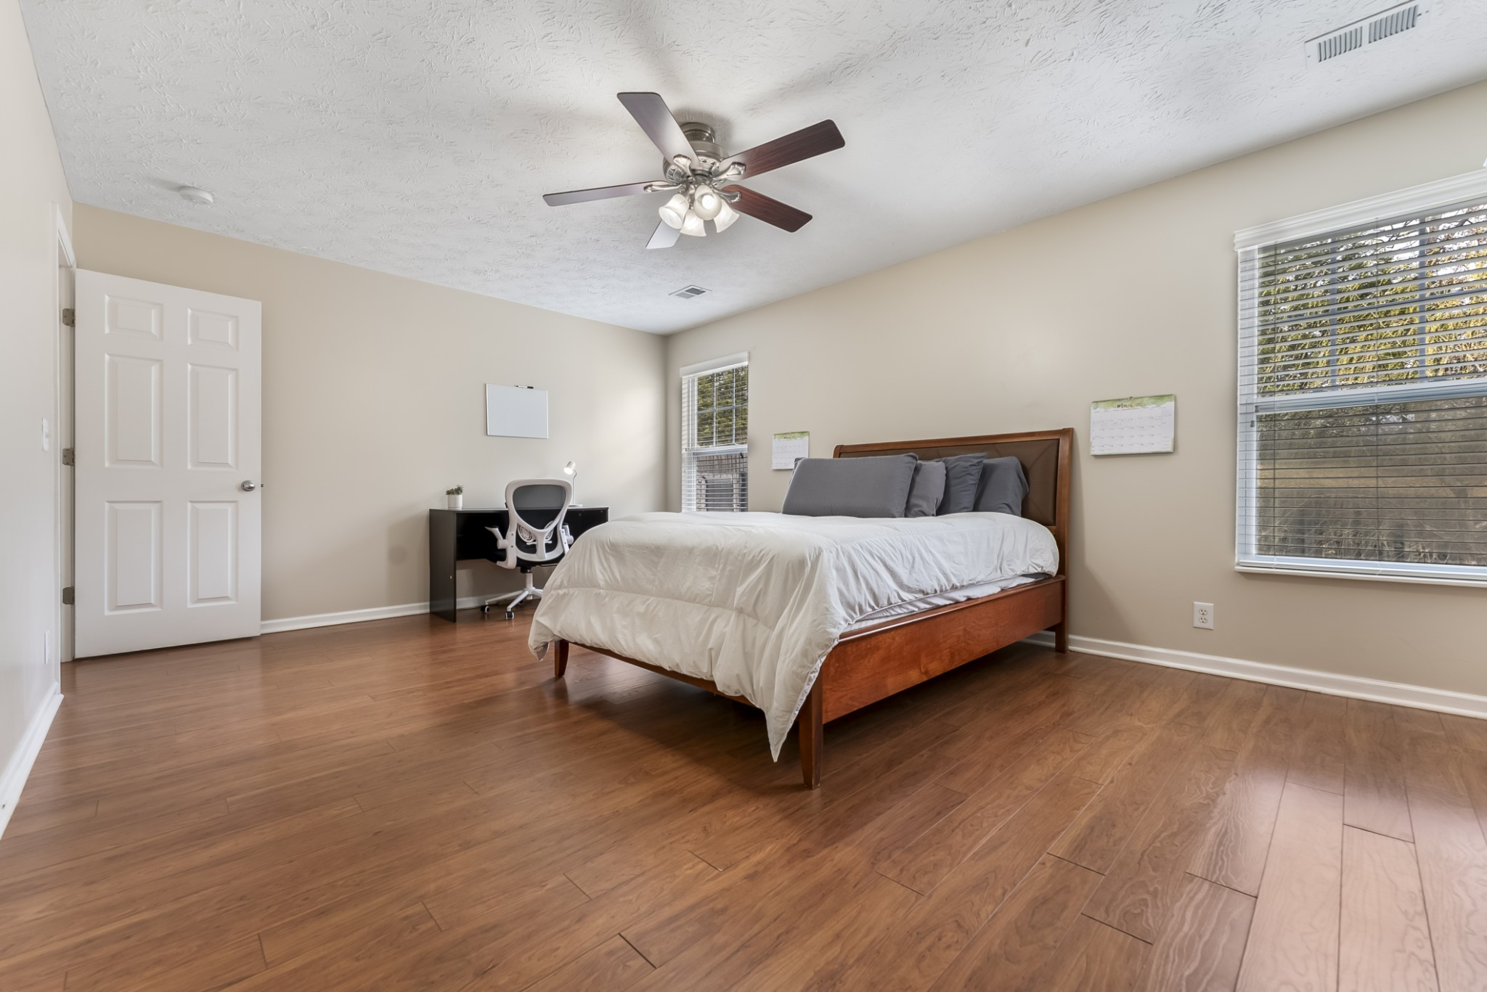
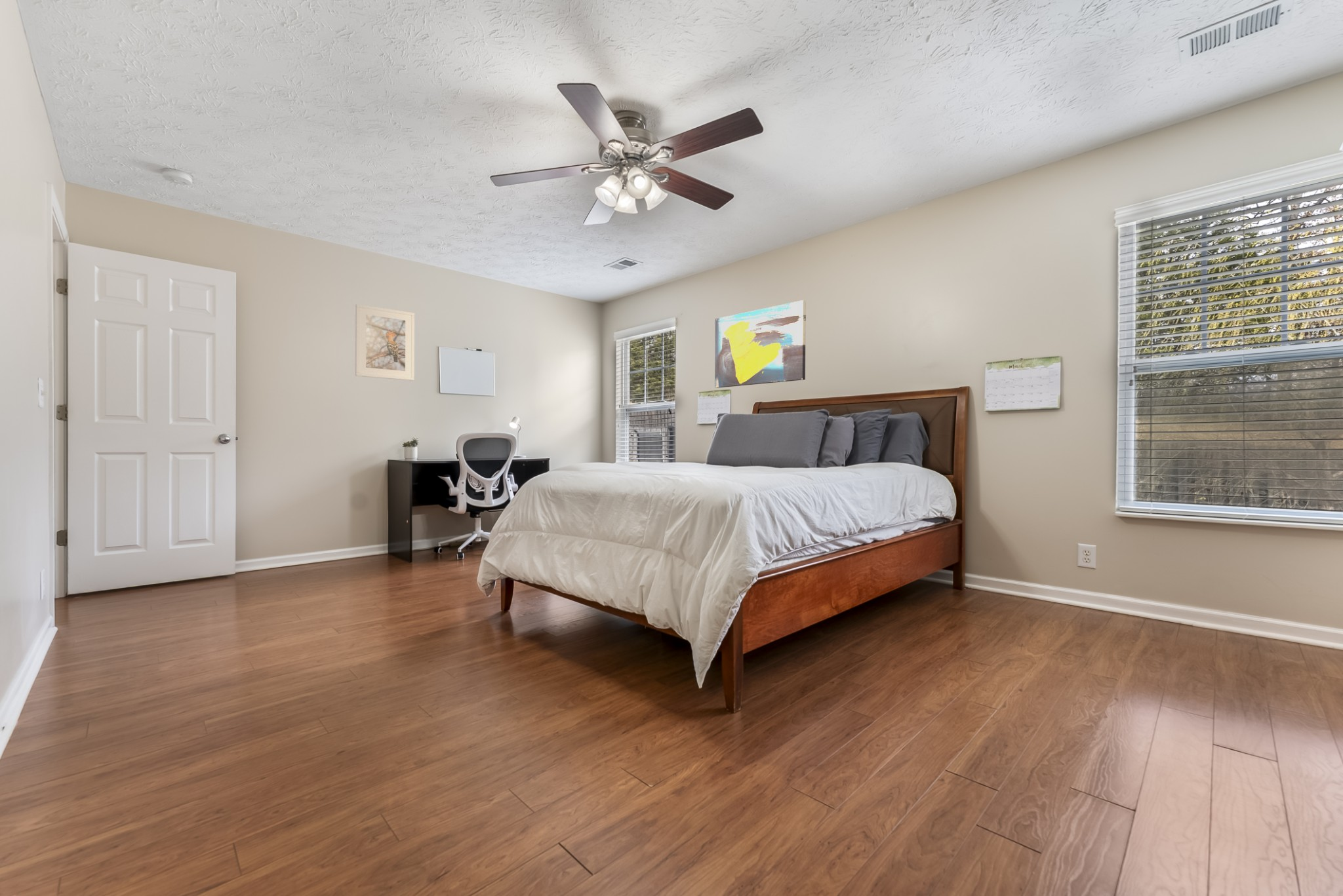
+ wall art [714,300,807,389]
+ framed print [355,303,415,381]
